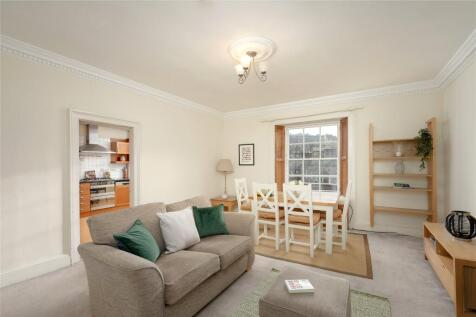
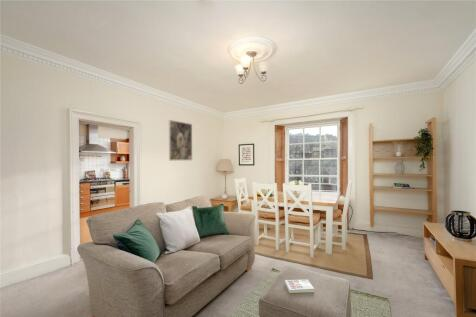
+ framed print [168,119,193,161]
